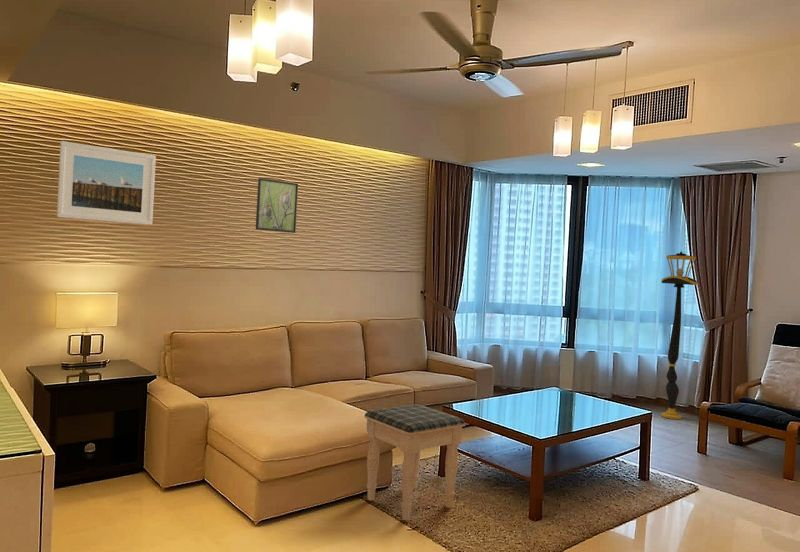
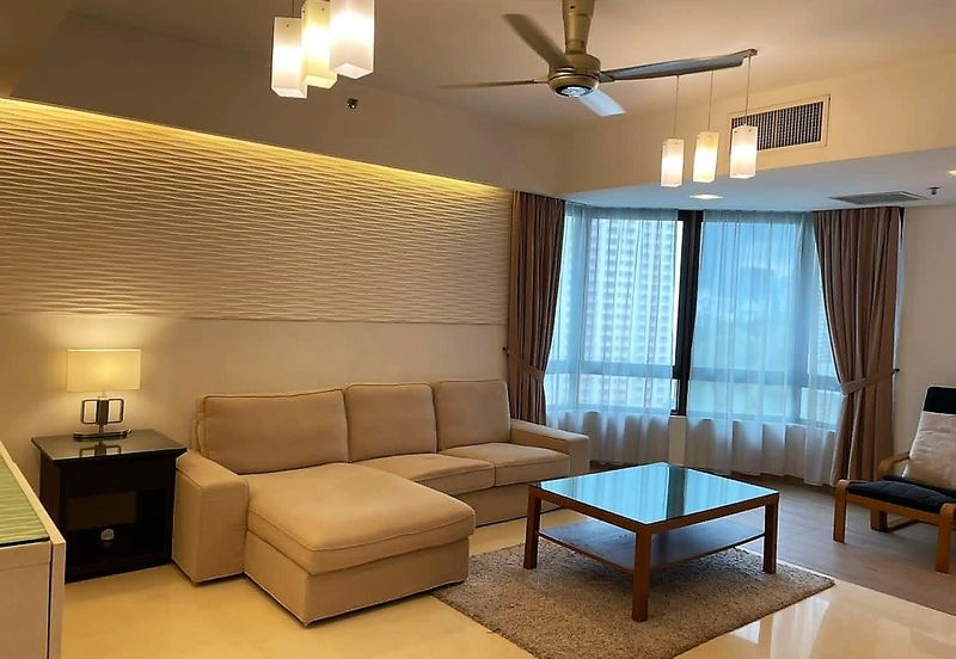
- footstool [364,403,466,521]
- floor lamp [660,250,698,420]
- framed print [255,177,299,234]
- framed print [56,140,157,226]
